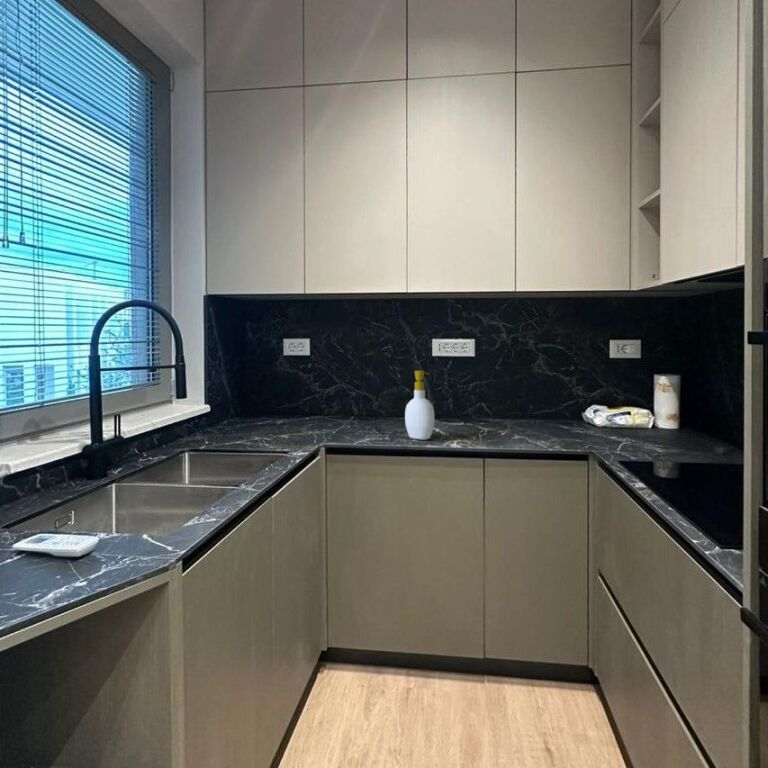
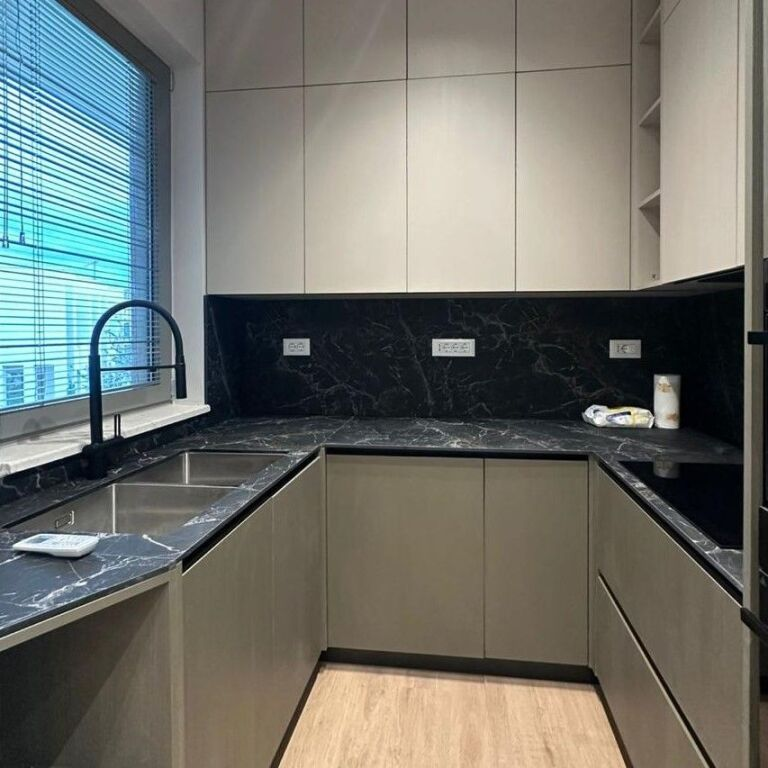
- soap bottle [404,370,436,441]
